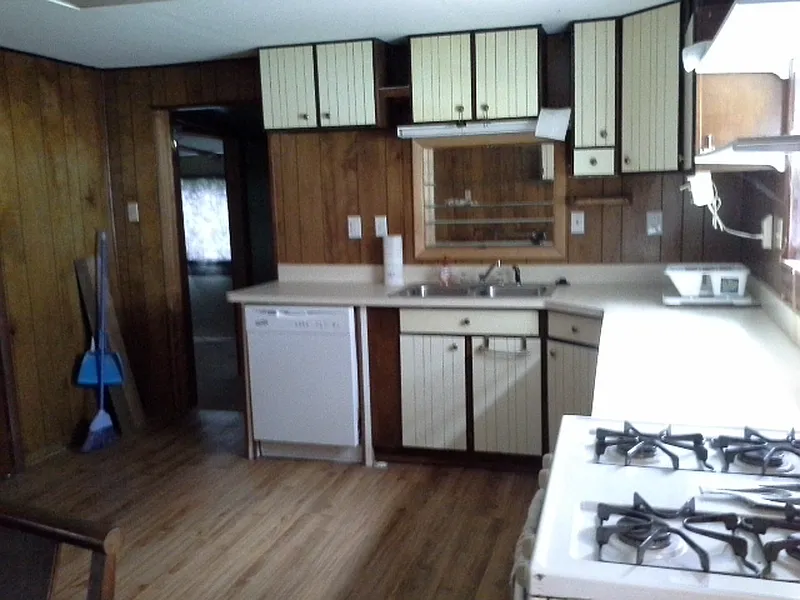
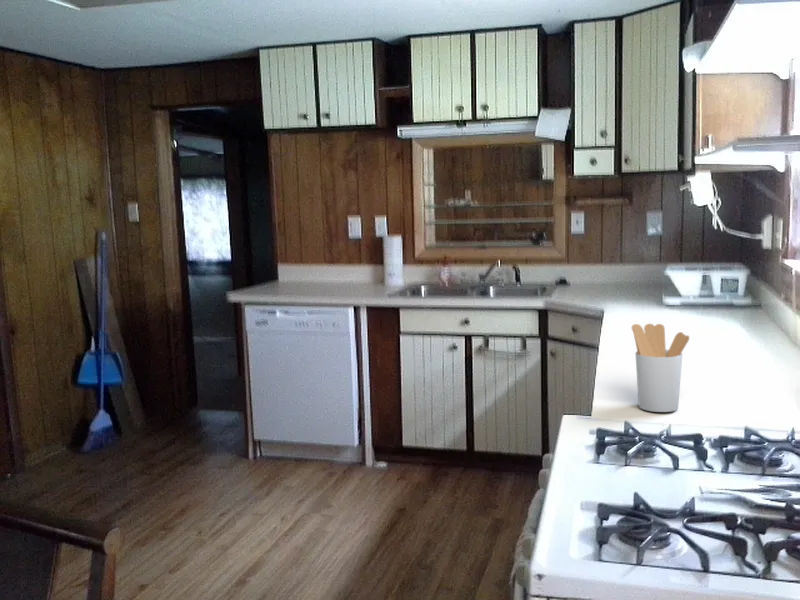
+ utensil holder [631,323,690,413]
